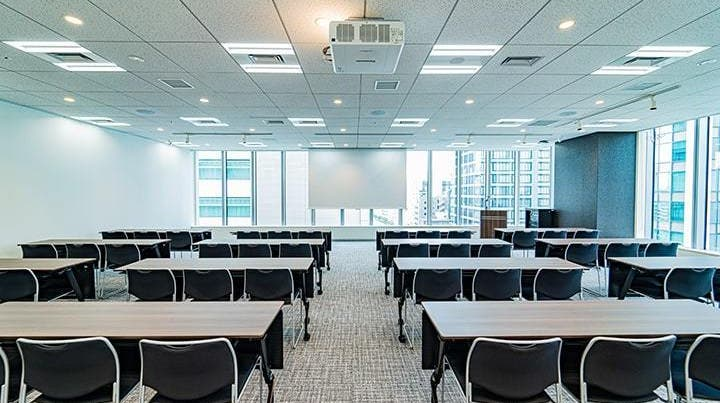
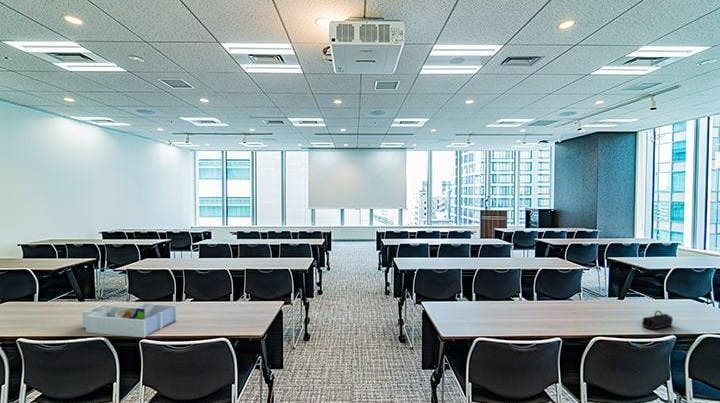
+ pencil case [641,309,674,331]
+ desk organizer [82,302,178,338]
